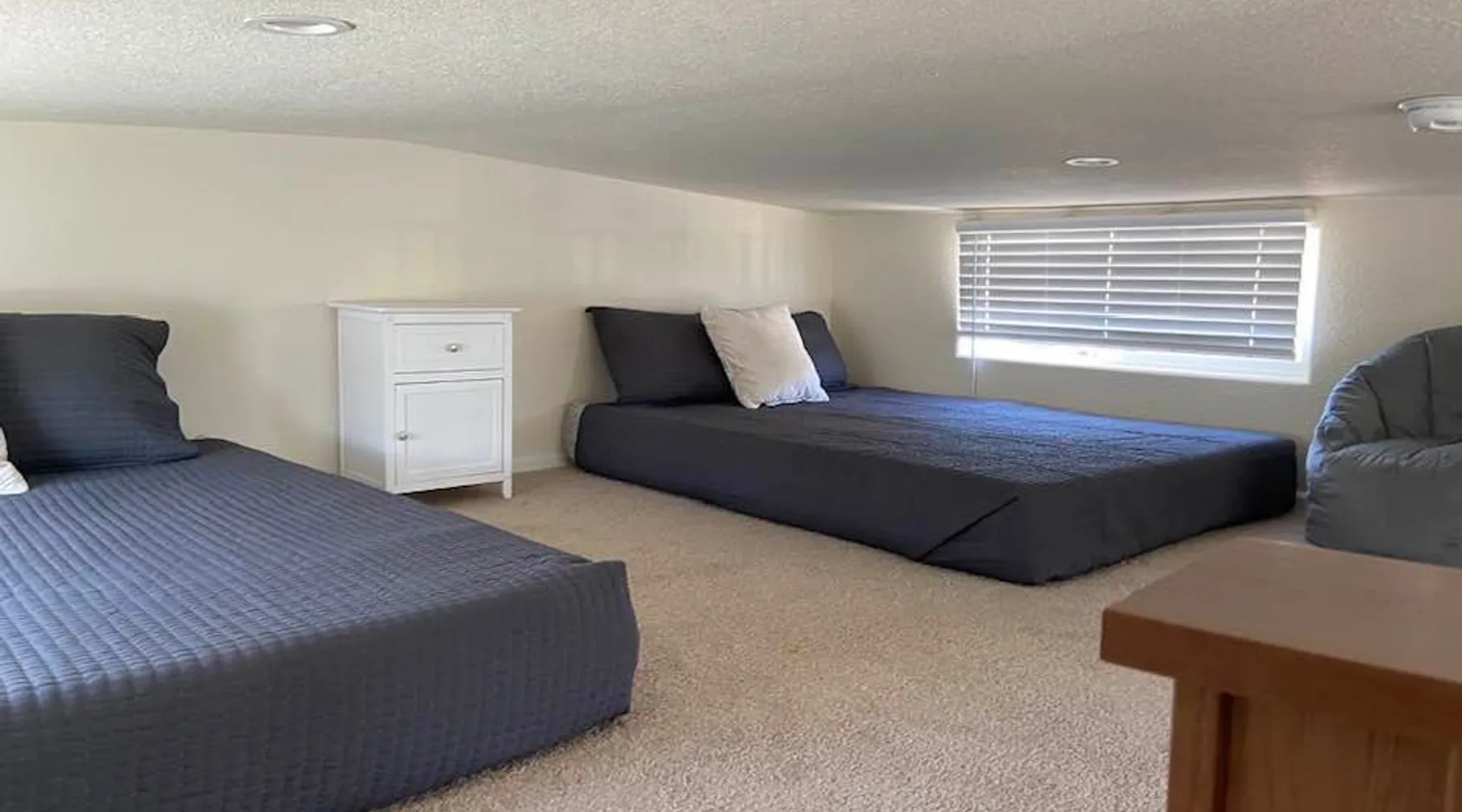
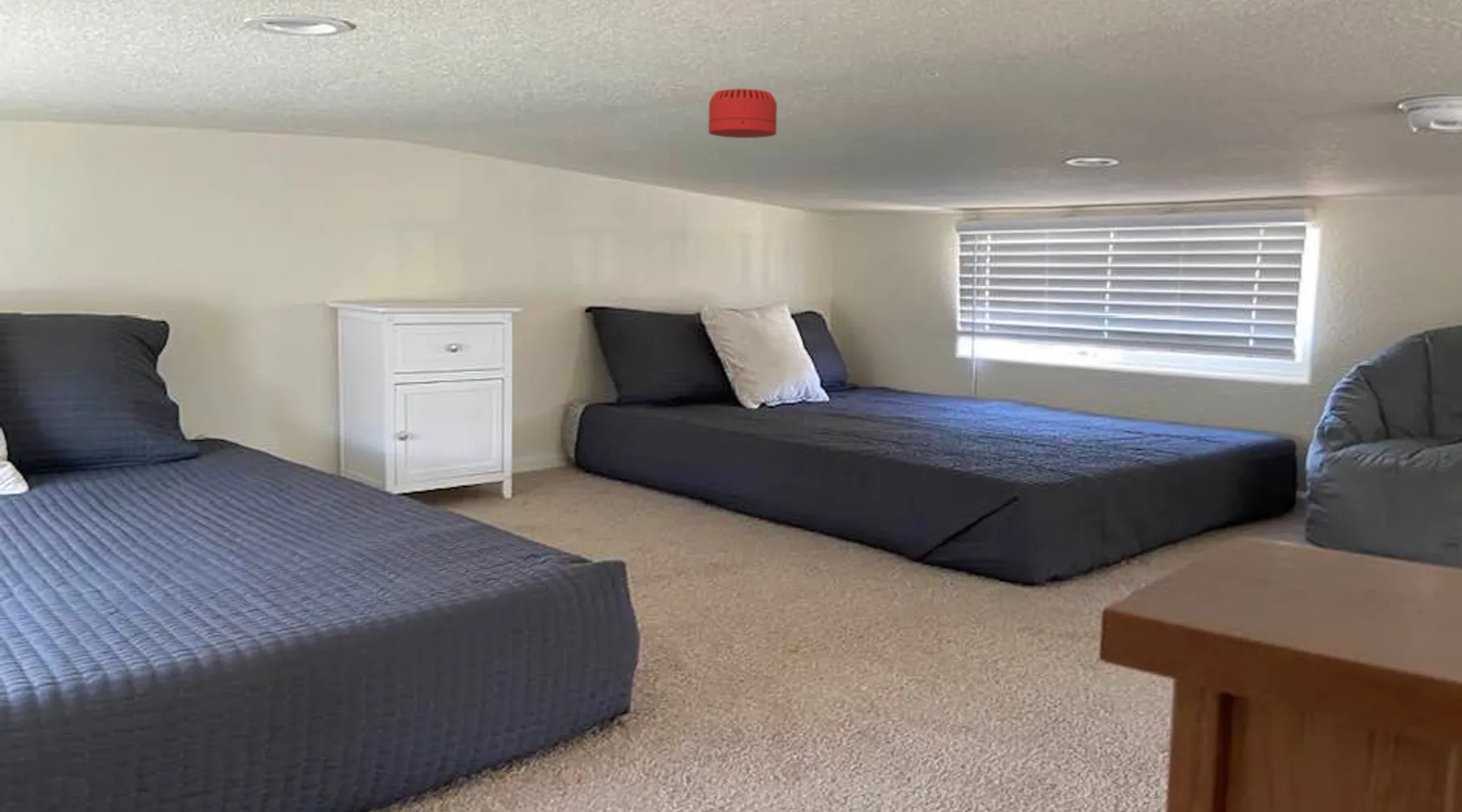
+ smoke detector [707,88,778,139]
